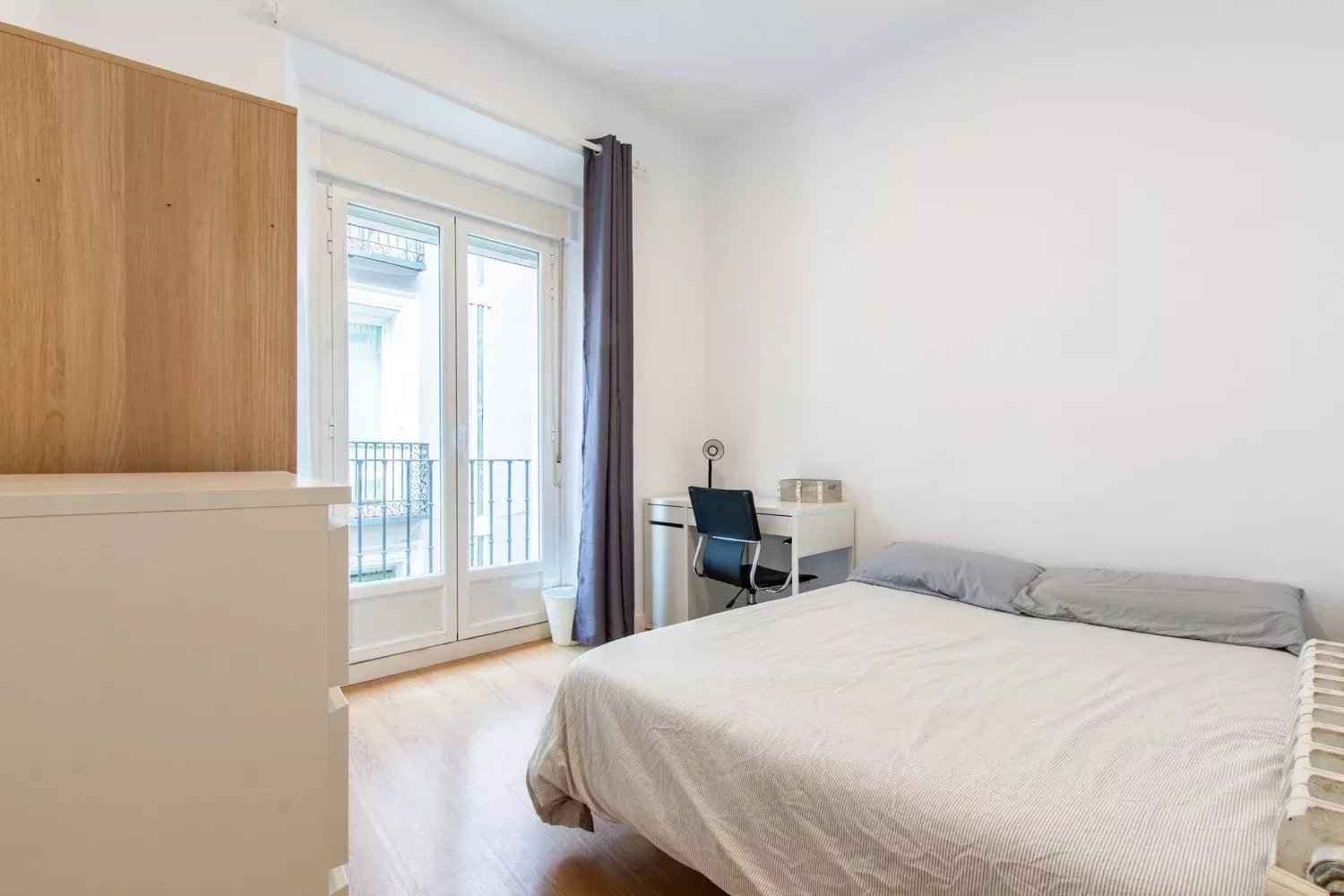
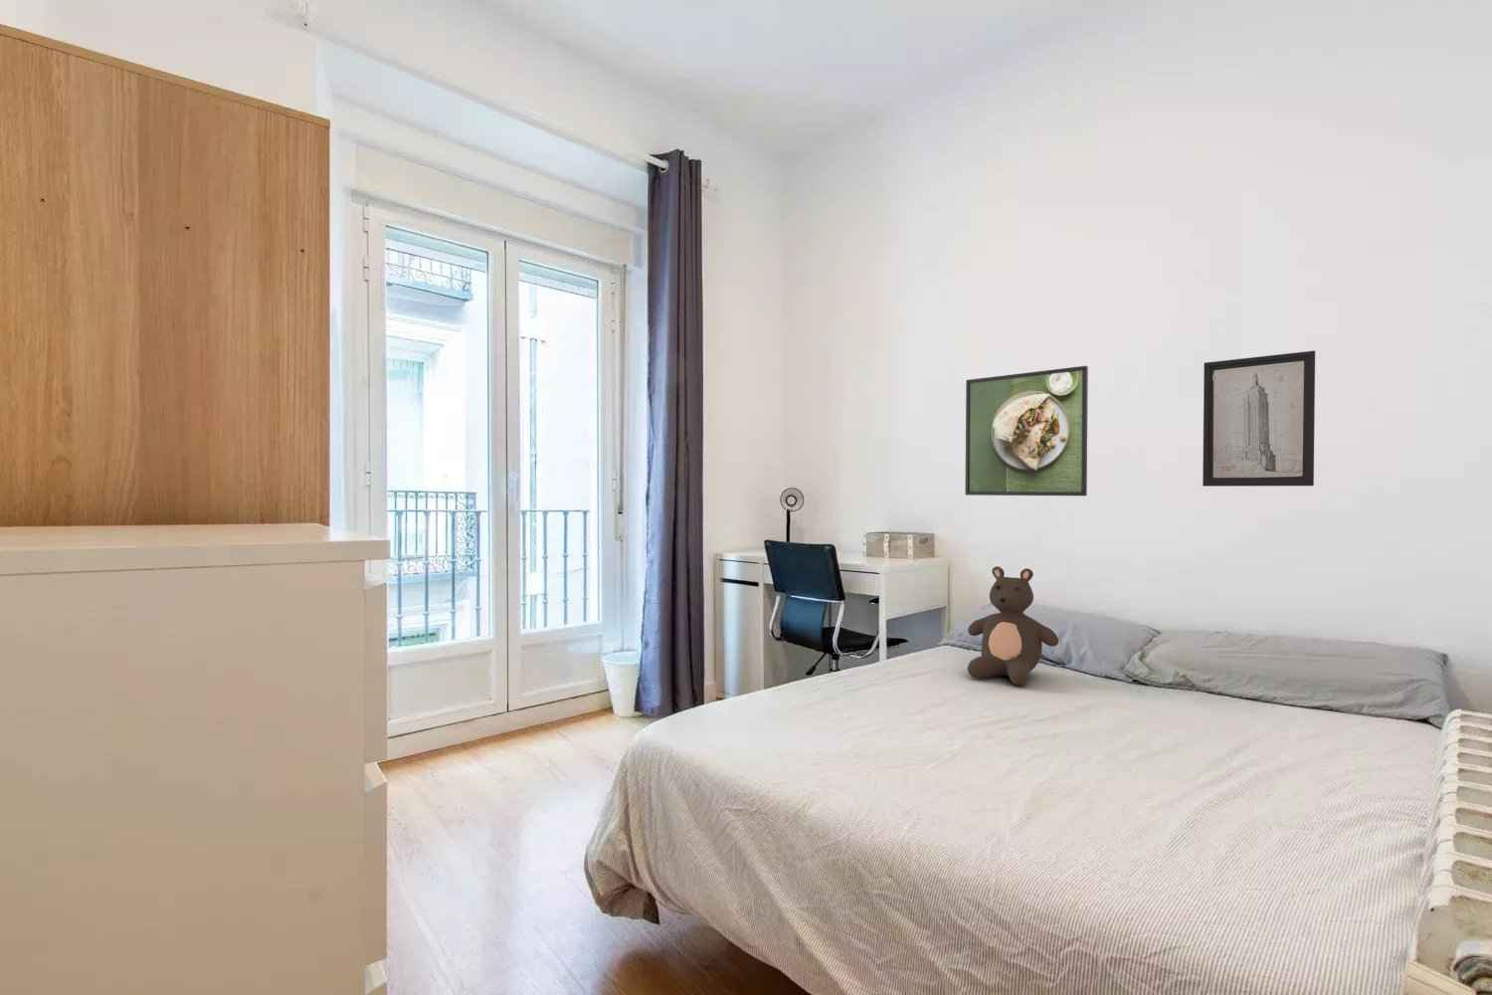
+ wall art [1201,349,1315,488]
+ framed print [964,365,1089,496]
+ teddy bear [967,565,1059,686]
